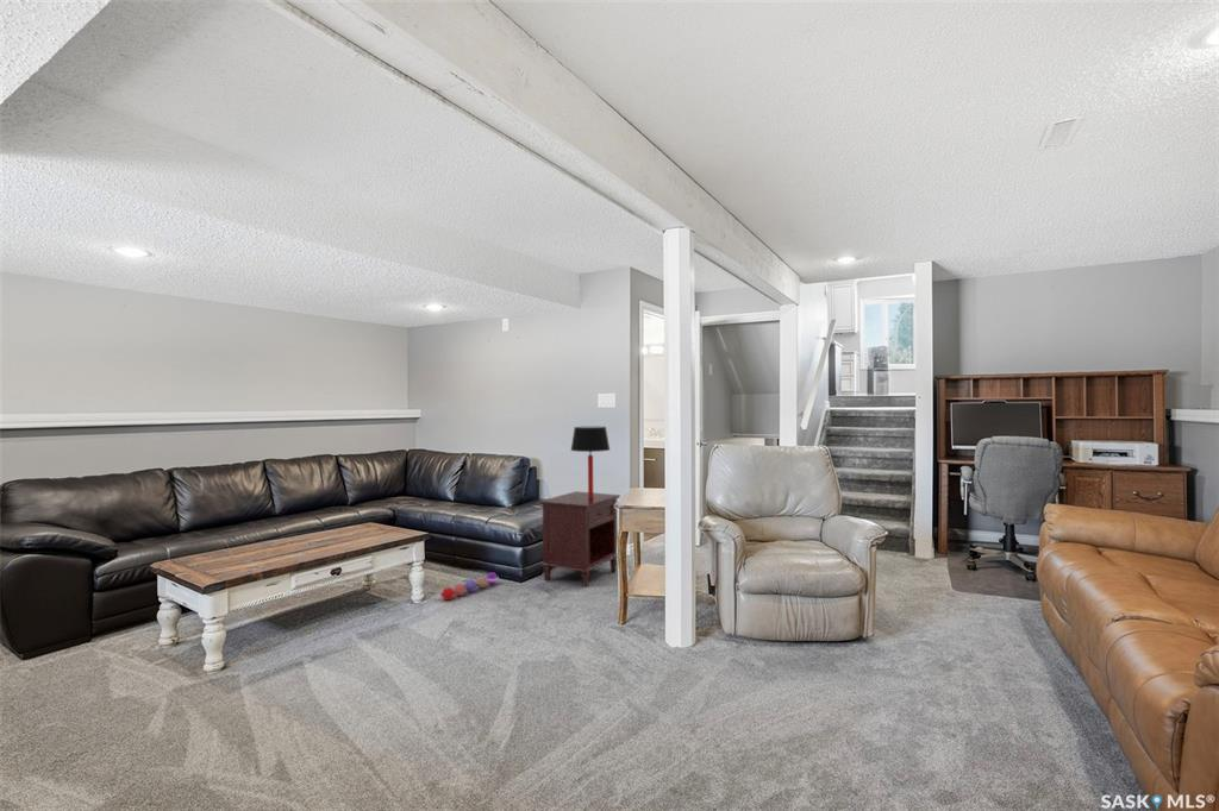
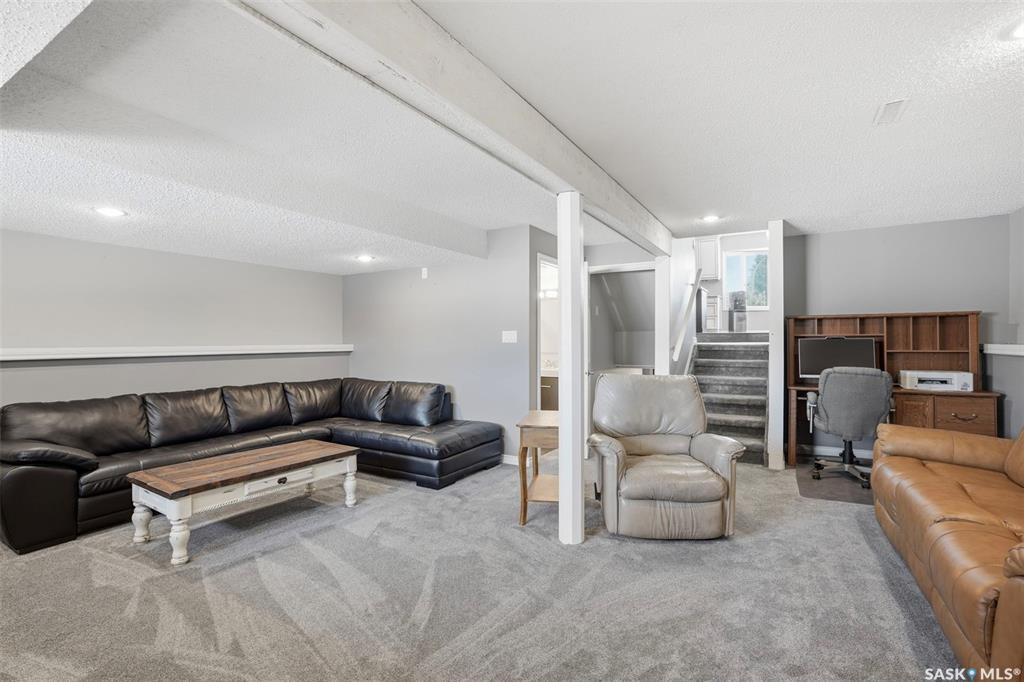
- nightstand [538,490,621,589]
- ball [439,572,500,602]
- table lamp [569,426,611,498]
